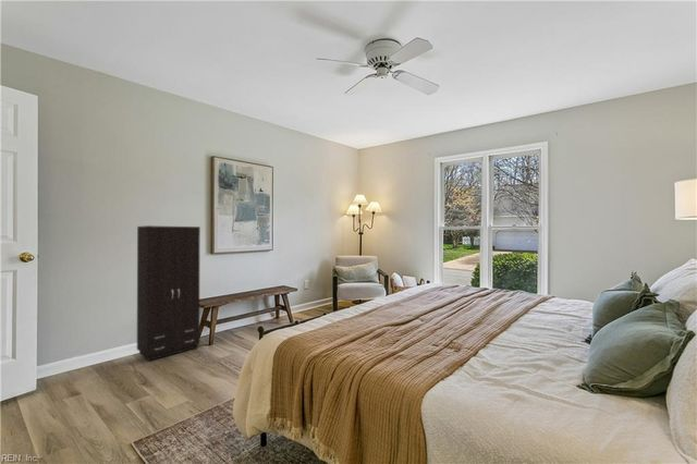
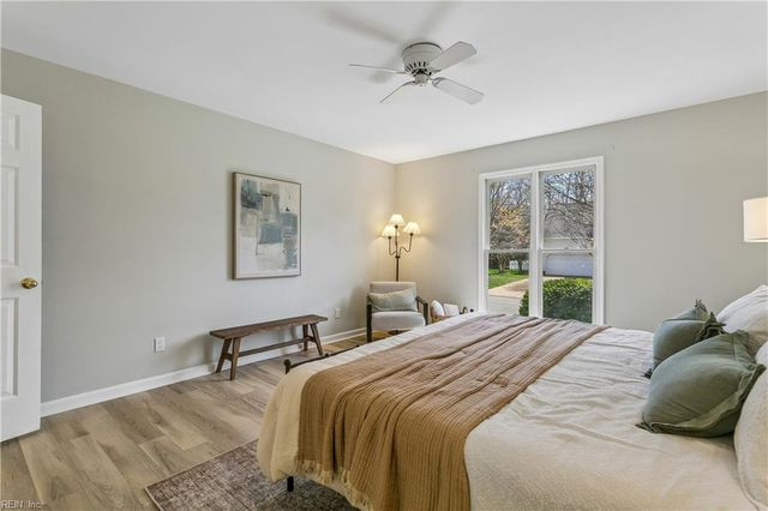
- cabinet [136,224,201,362]
